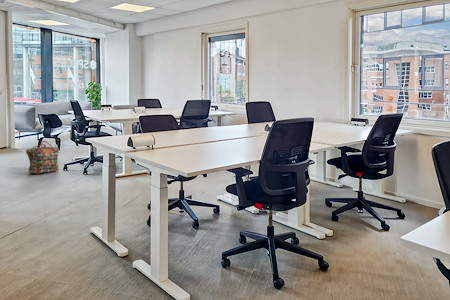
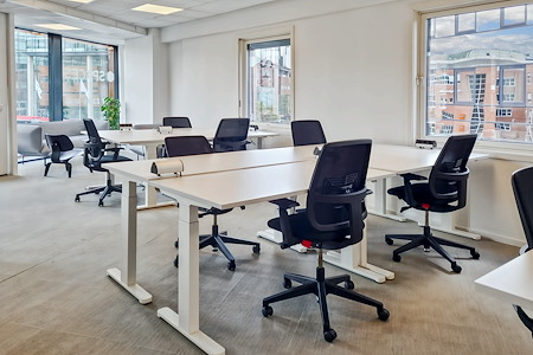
- backpack [25,140,60,175]
